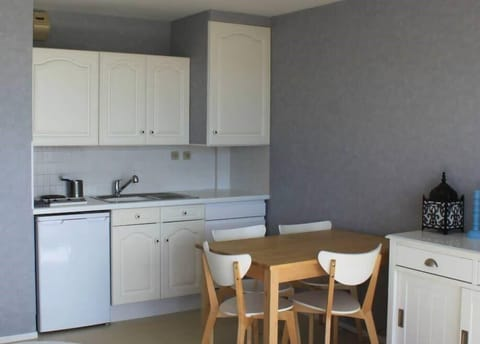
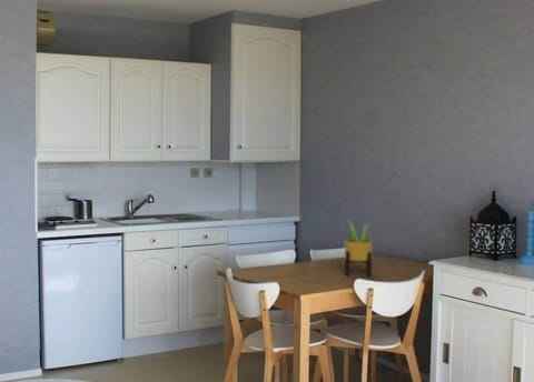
+ potted plant [343,219,374,278]
